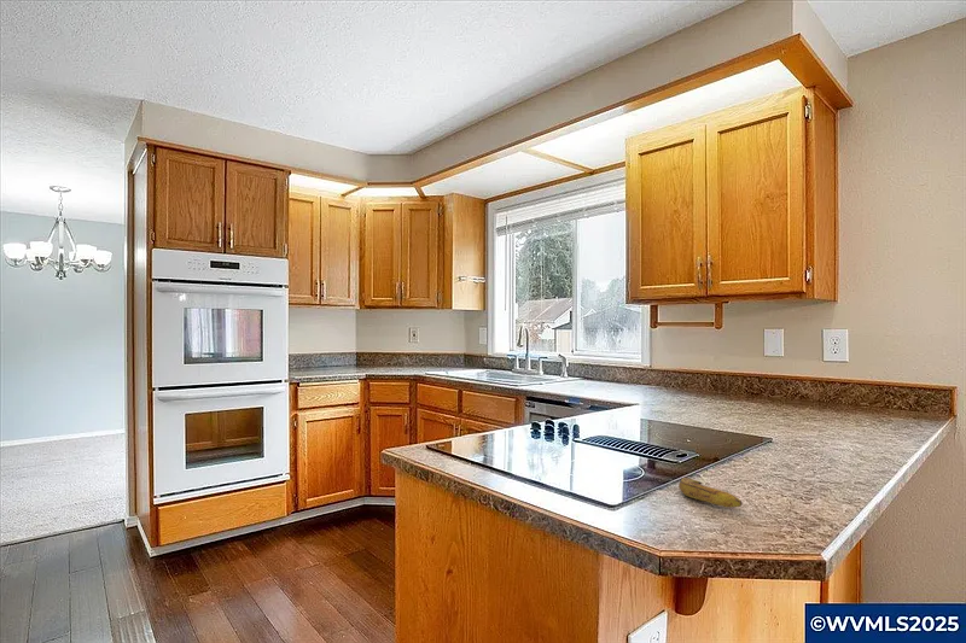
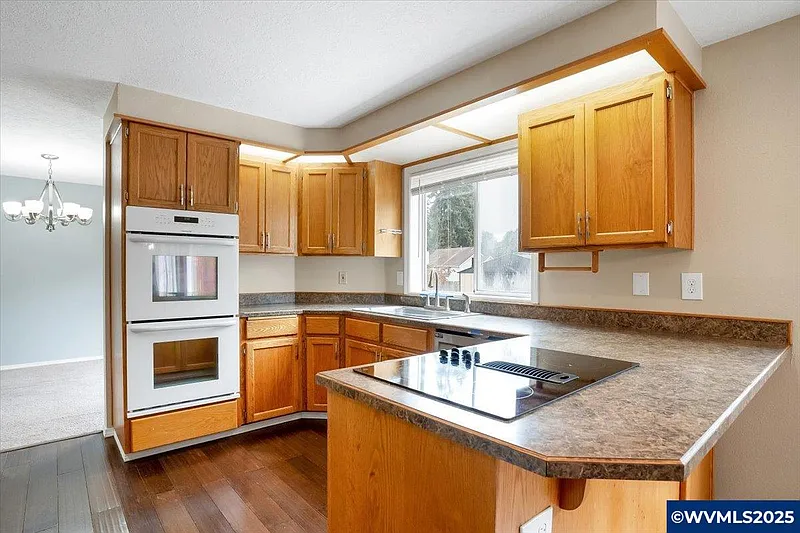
- banana [677,477,744,508]
